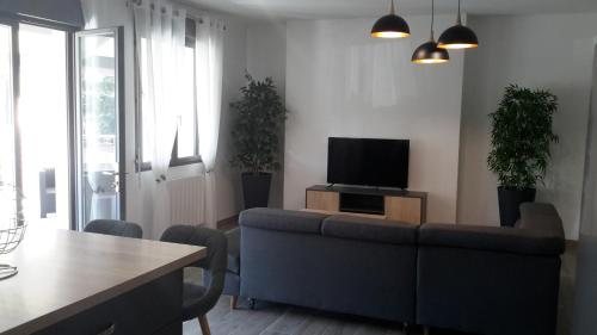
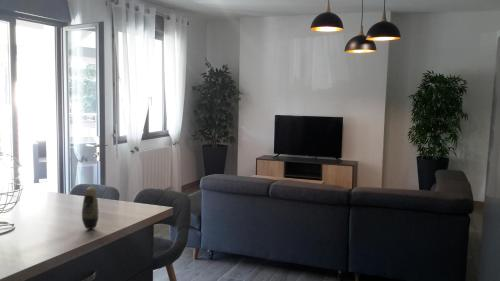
+ cosmetic container [81,186,100,230]
